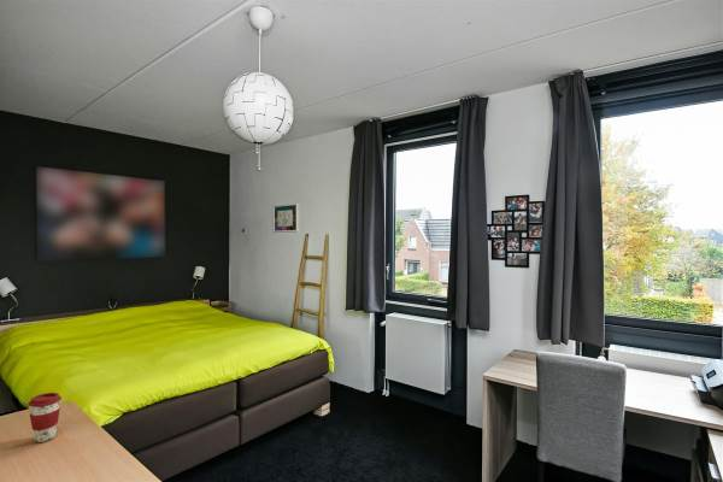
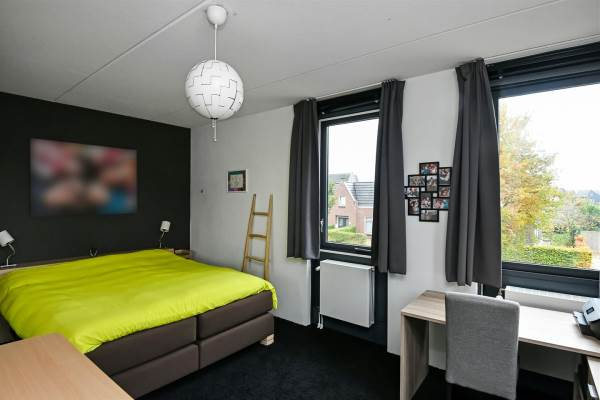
- coffee cup [27,392,63,443]
